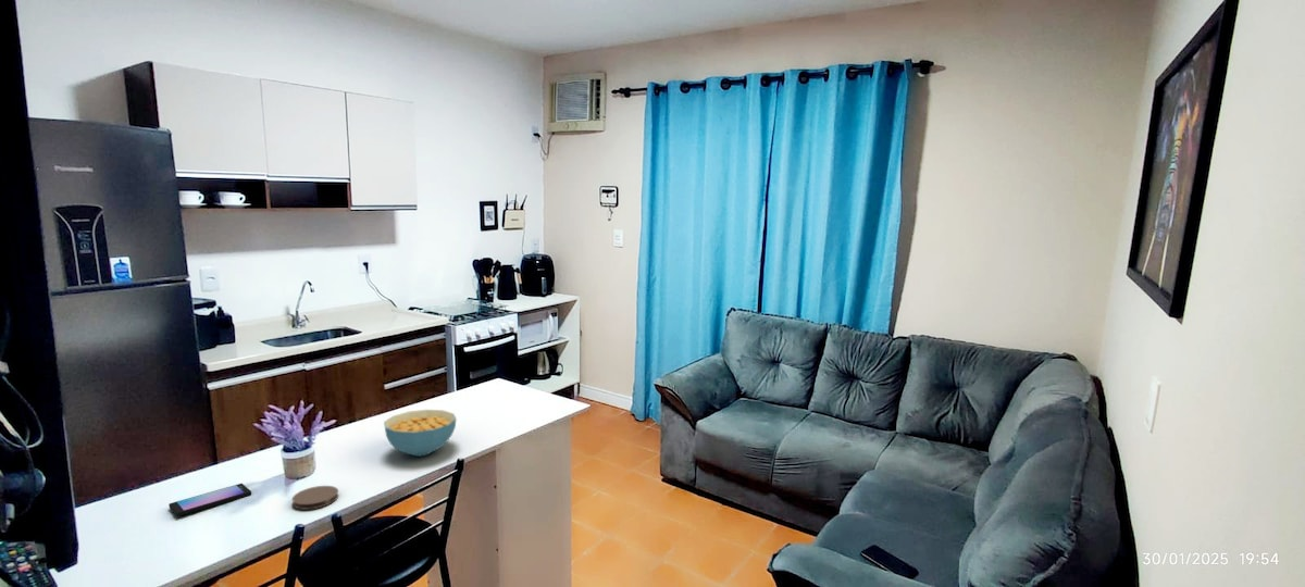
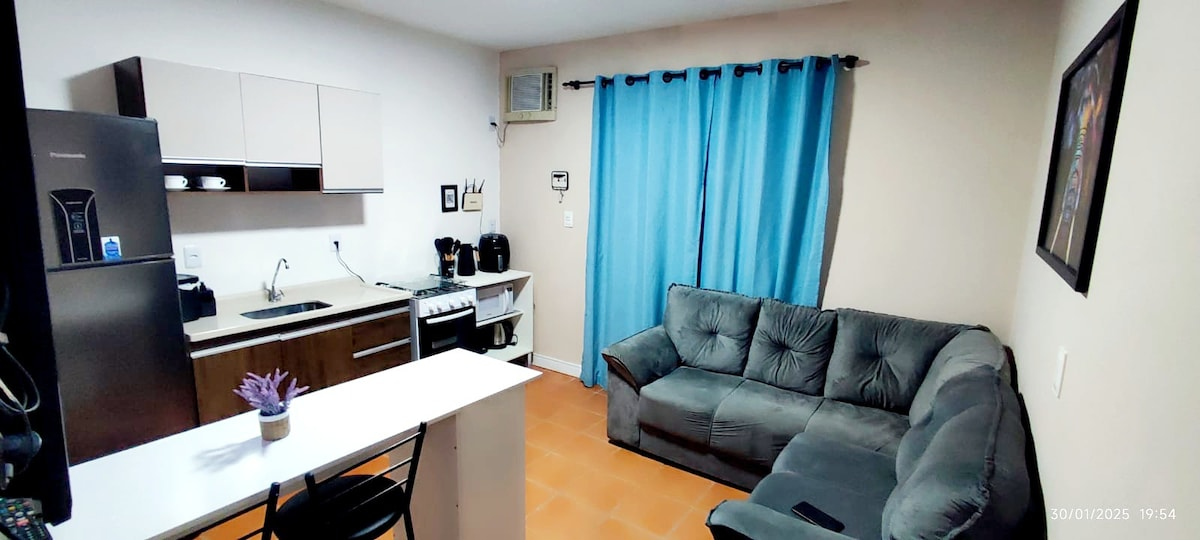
- cereal bowl [383,409,458,458]
- coaster [291,485,339,511]
- smartphone [169,483,252,517]
